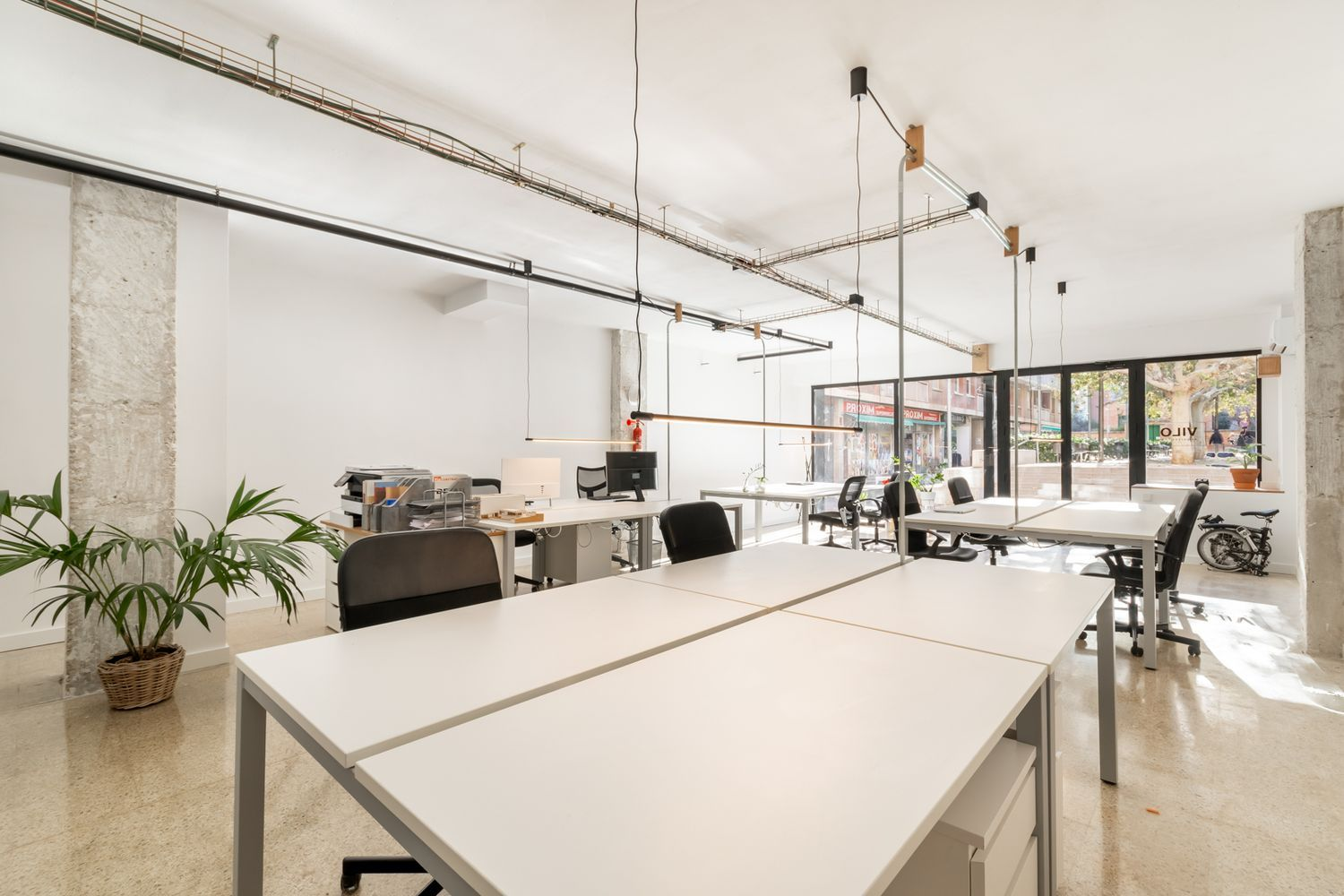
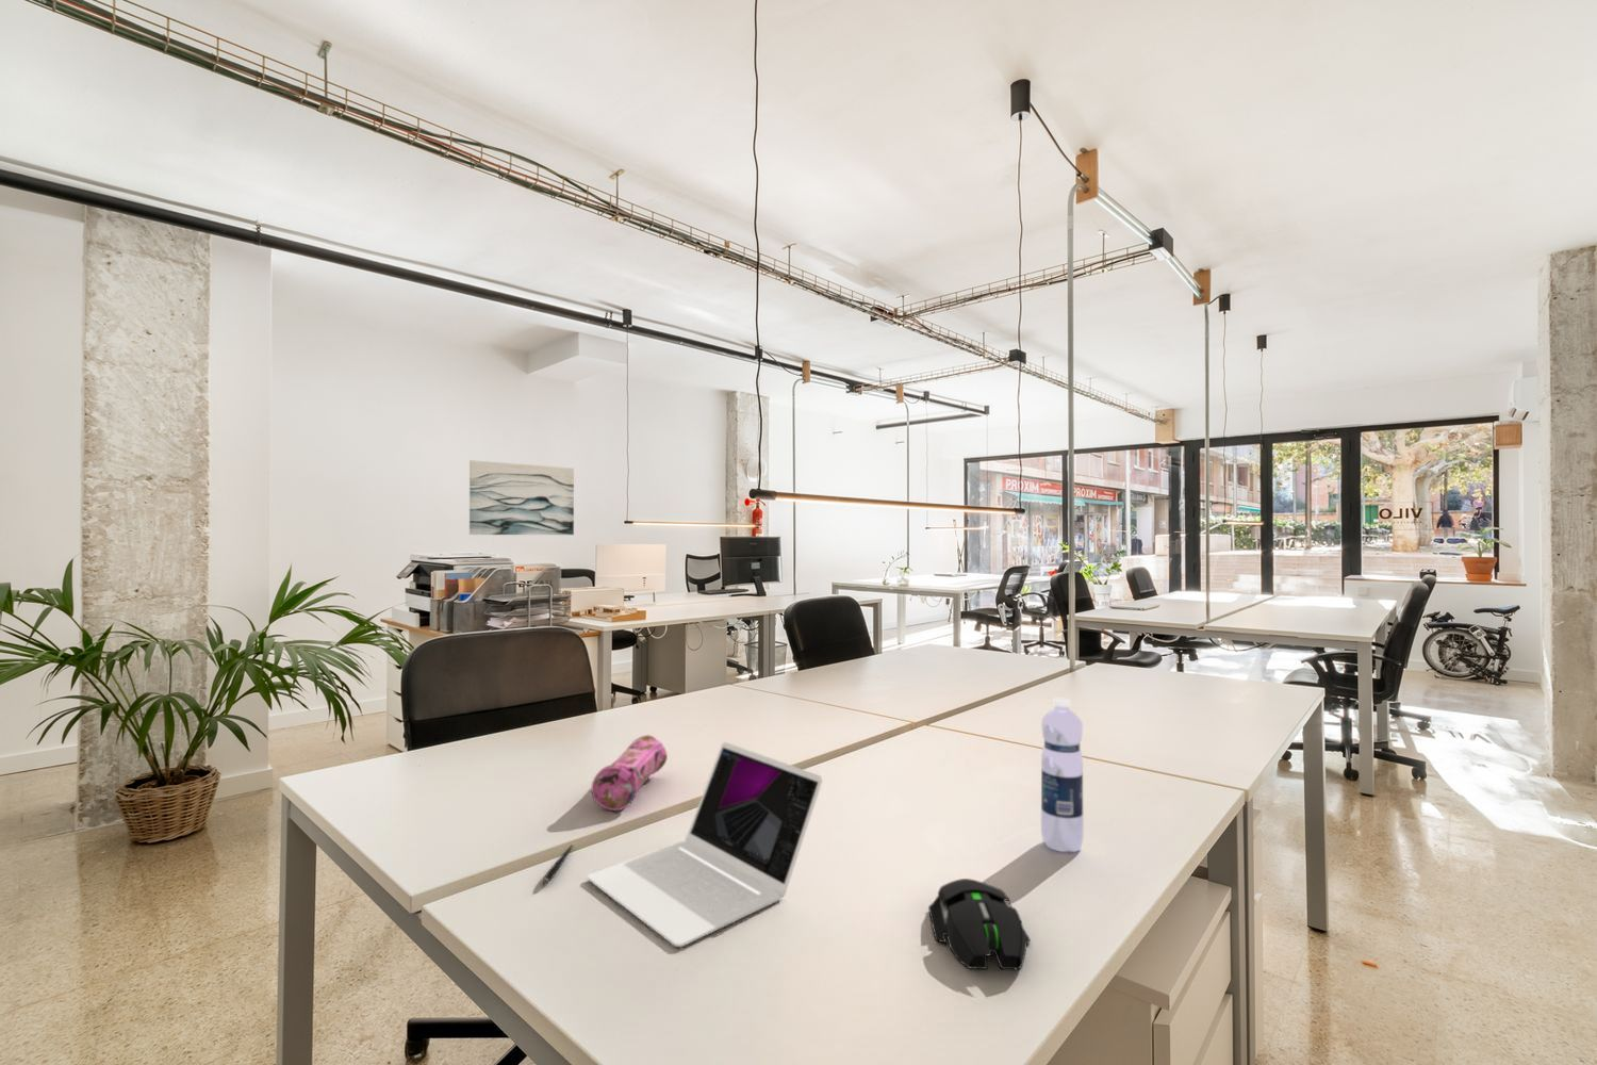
+ pen [542,844,574,886]
+ water bottle [1040,697,1085,853]
+ wall art [468,459,575,536]
+ mouse [927,877,1031,970]
+ pencil case [591,733,669,812]
+ laptop [587,742,823,947]
